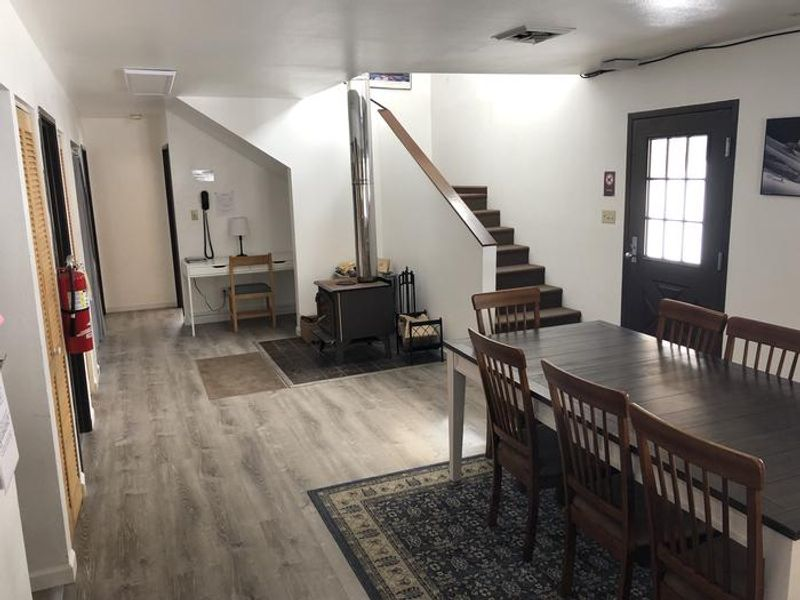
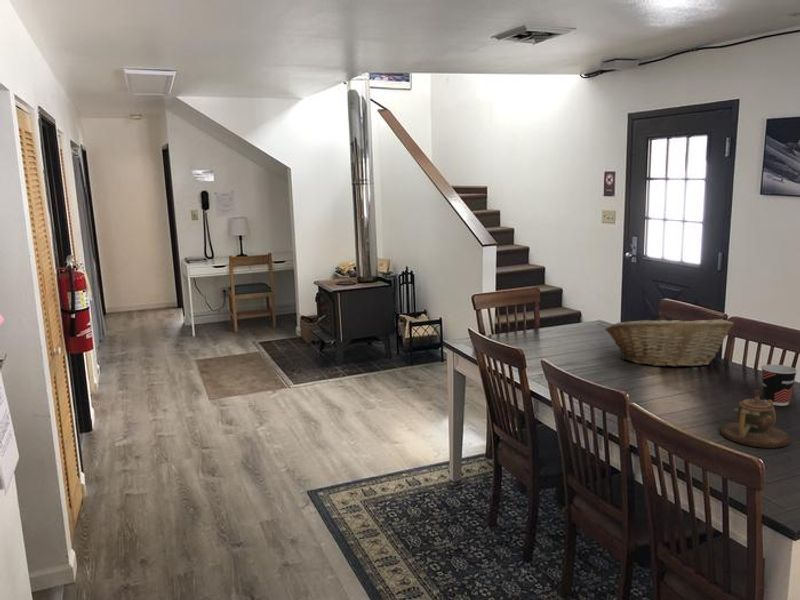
+ cup [760,363,798,407]
+ fruit basket [604,314,735,368]
+ teapot [719,389,792,449]
